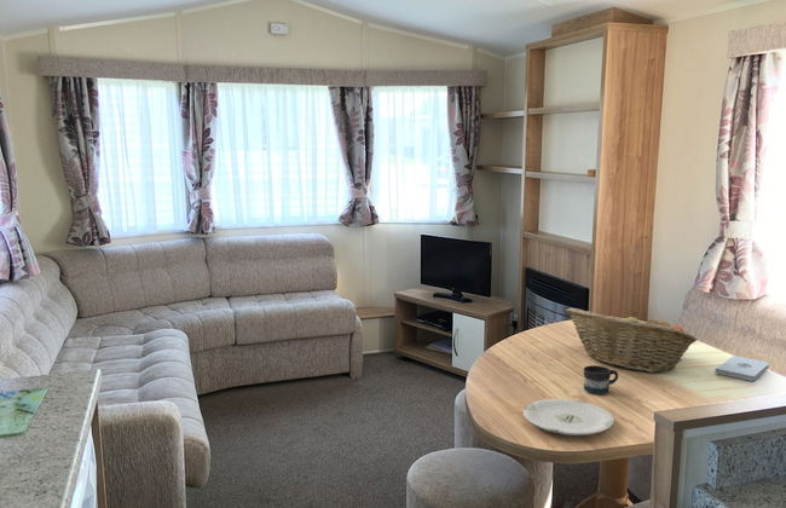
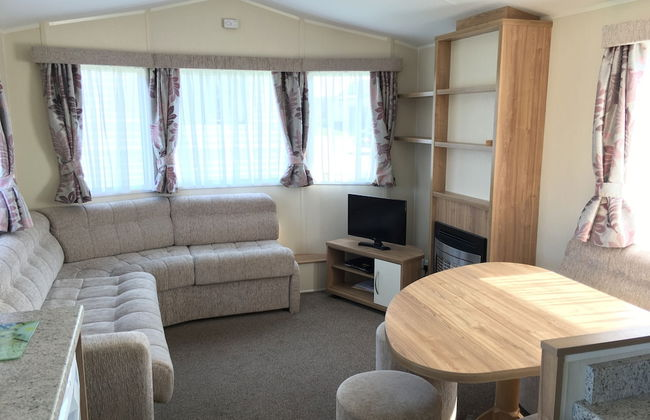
- plate [522,398,615,437]
- mug [583,364,619,396]
- fruit basket [565,307,699,374]
- notepad [715,354,770,381]
